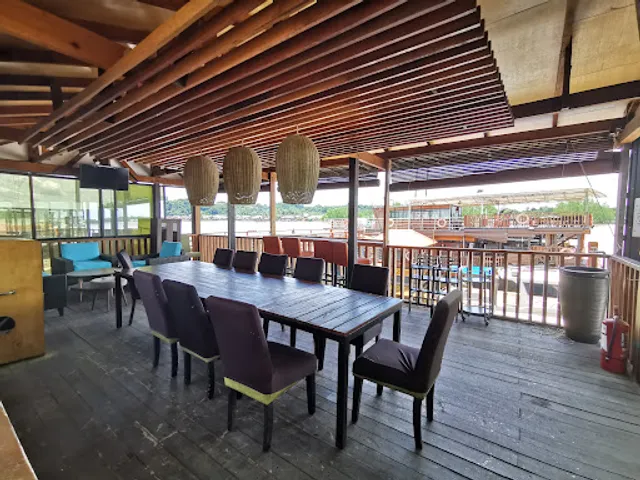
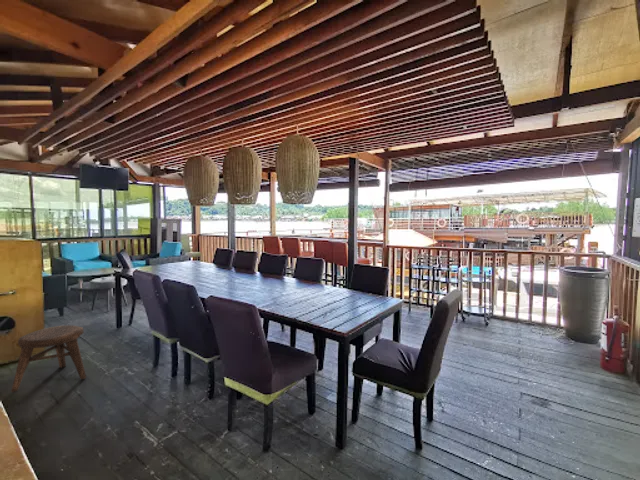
+ stool [10,324,87,393]
